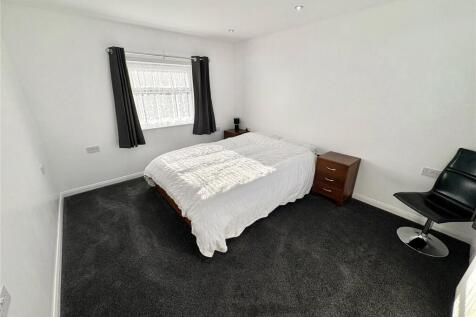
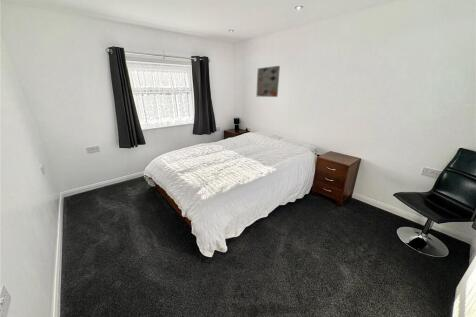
+ wall art [255,65,281,98]
